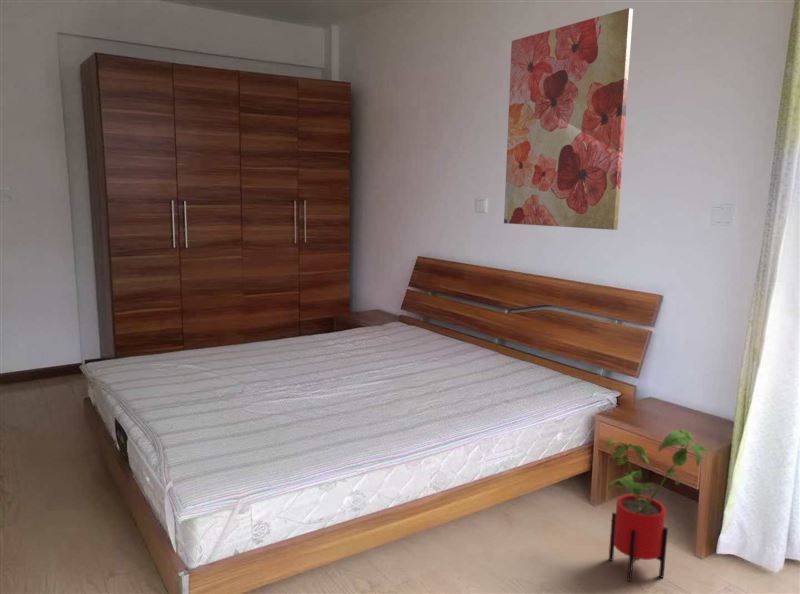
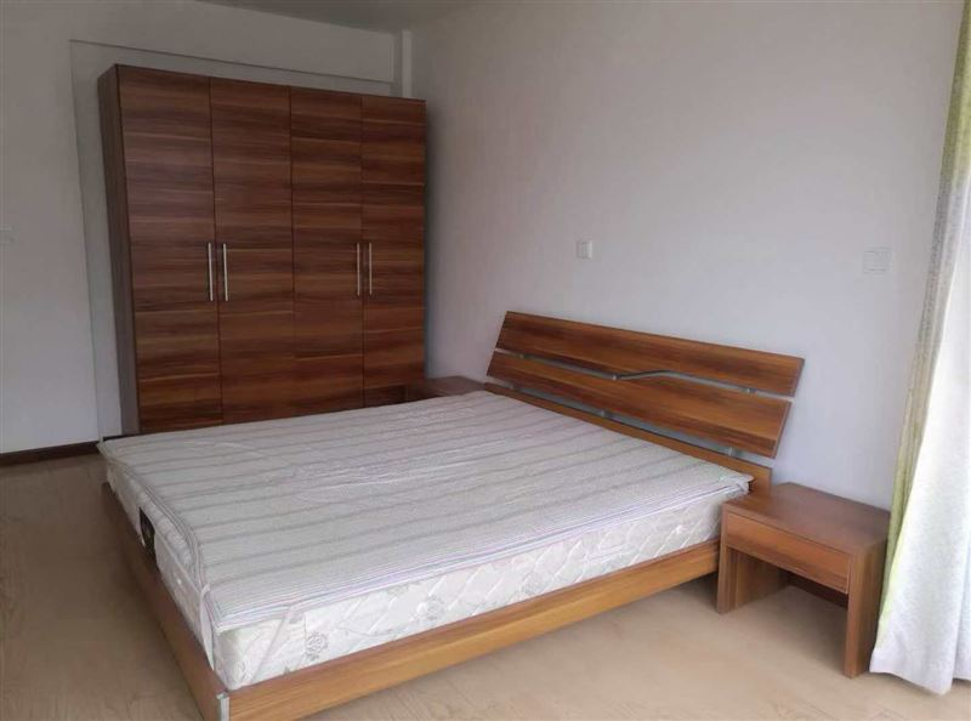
- house plant [604,429,711,583]
- wall art [503,7,634,231]
